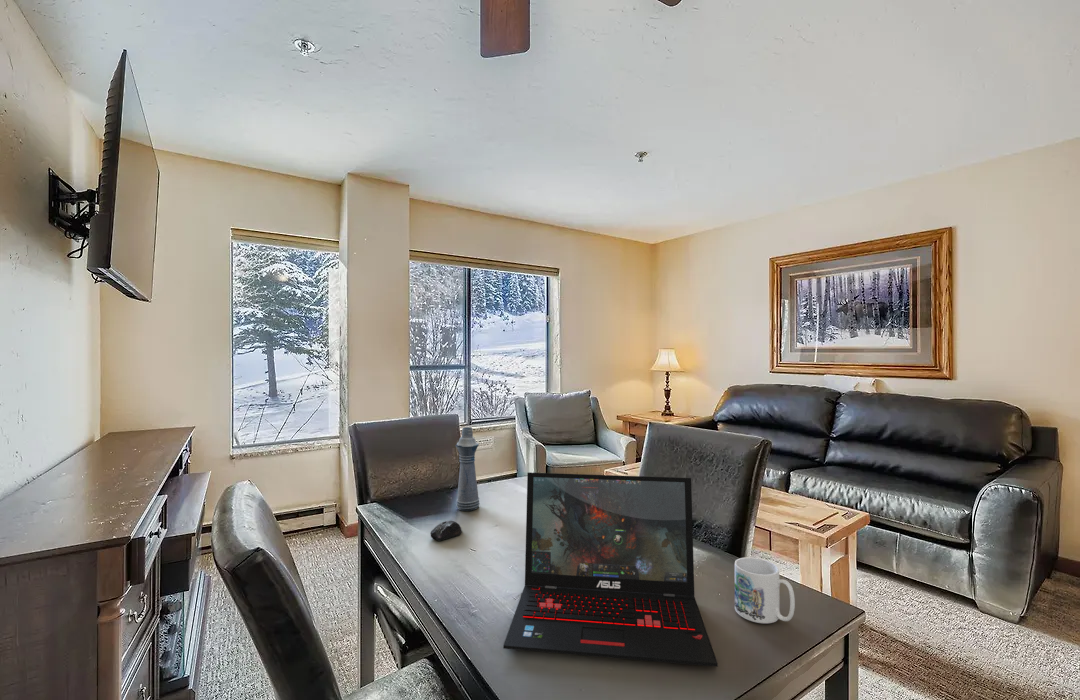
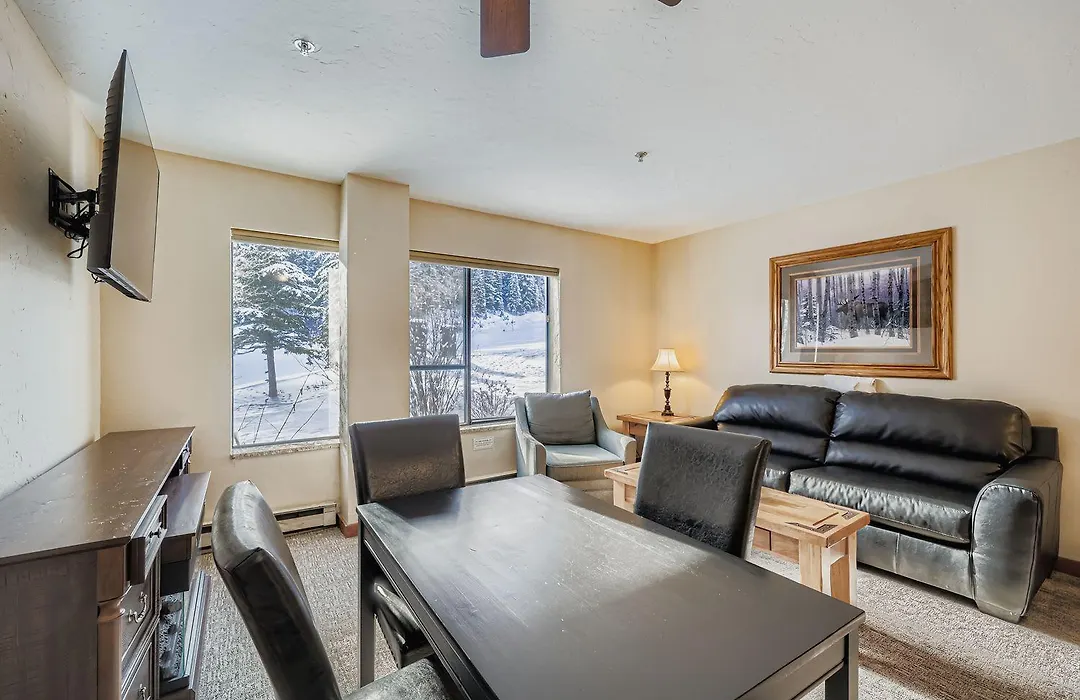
- bottle [455,426,481,512]
- mug [734,556,796,624]
- computer mouse [429,520,463,542]
- laptop [502,472,719,668]
